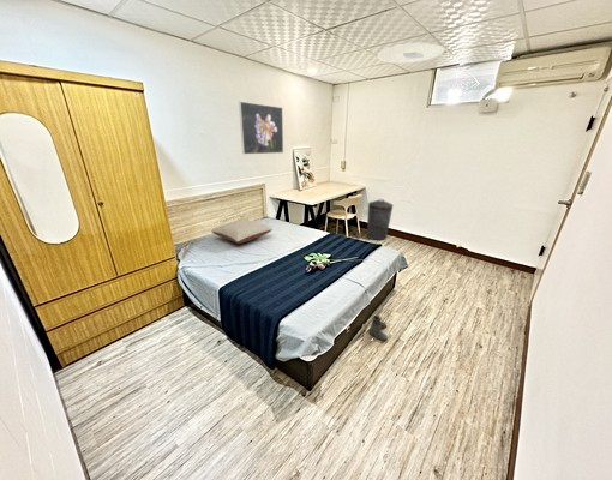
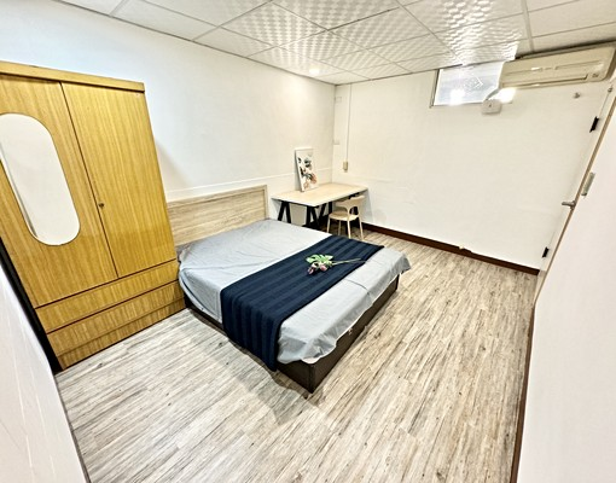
- ceiling light [377,42,445,65]
- trash can [366,198,394,241]
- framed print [238,101,284,155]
- boots [367,314,389,342]
- pillow [210,218,274,245]
